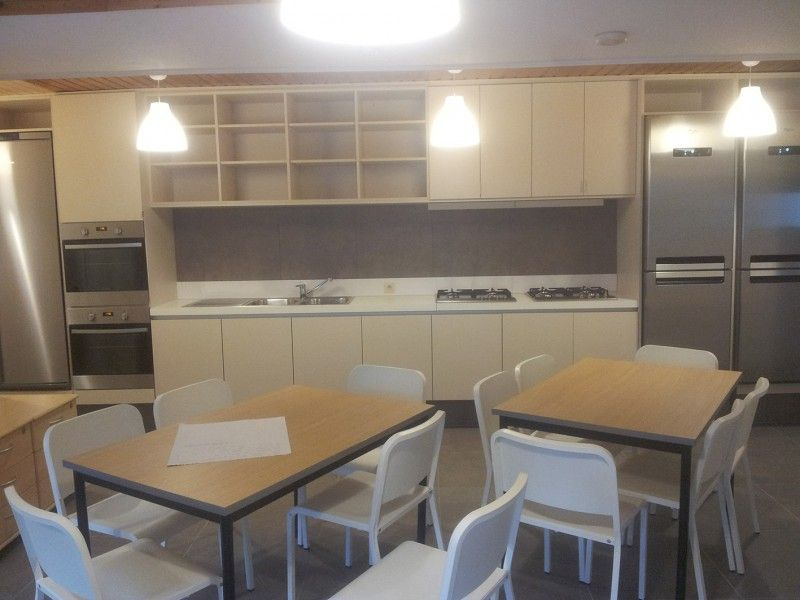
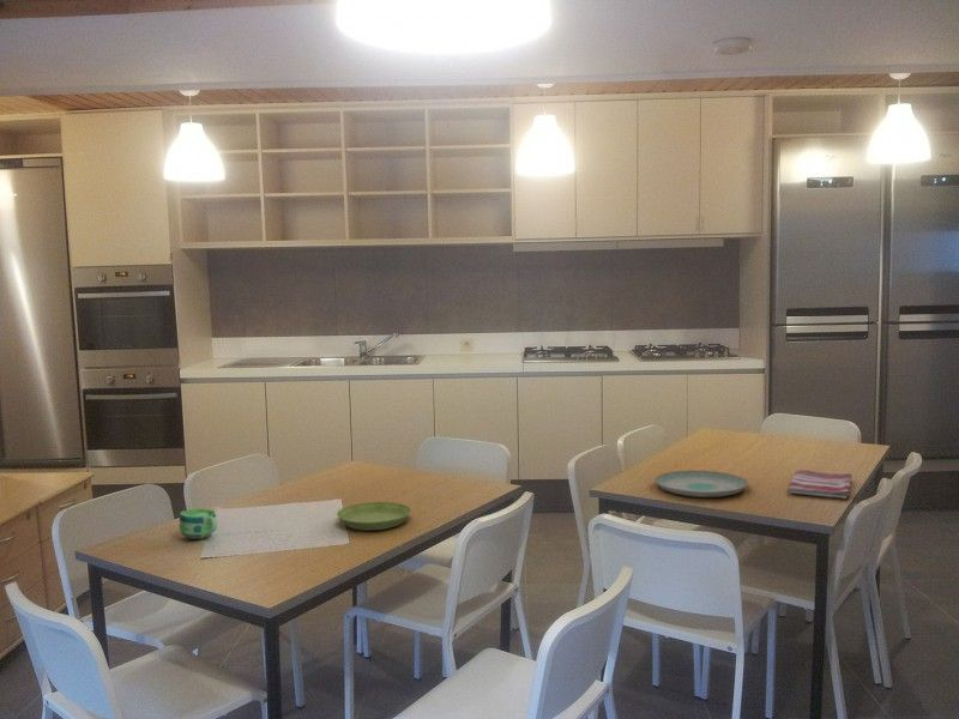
+ dish towel [788,469,854,500]
+ saucer [336,501,412,531]
+ plate [653,470,749,499]
+ cup [179,508,218,540]
